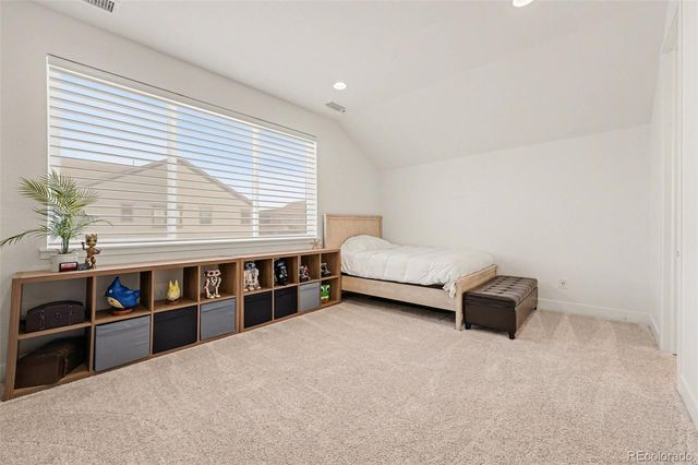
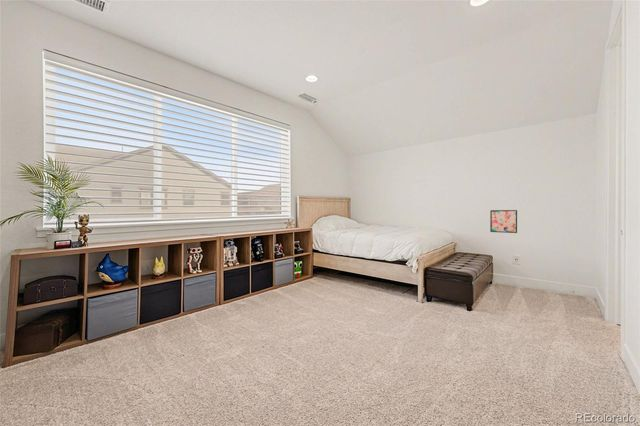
+ wall art [489,209,518,234]
